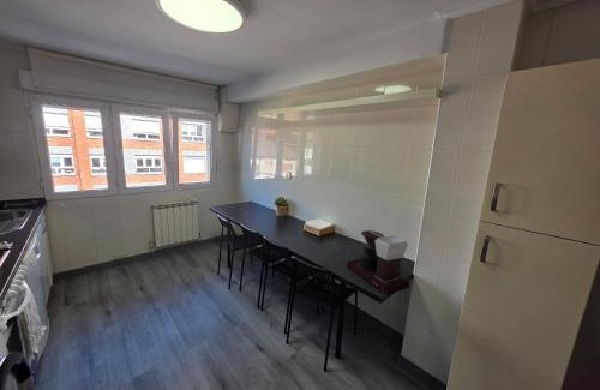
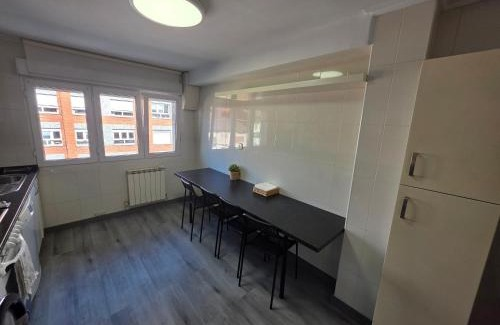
- coffee maker [346,229,410,295]
